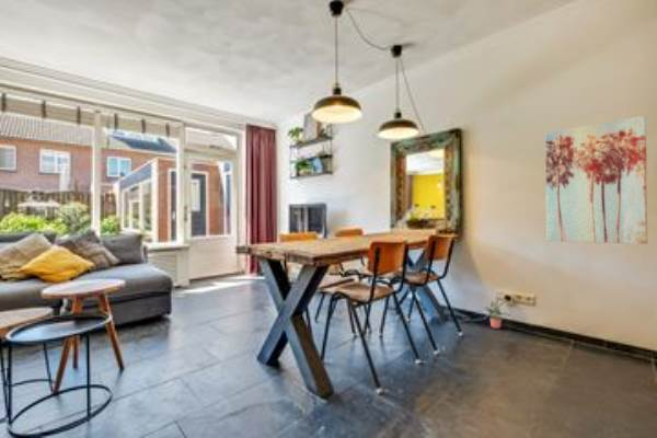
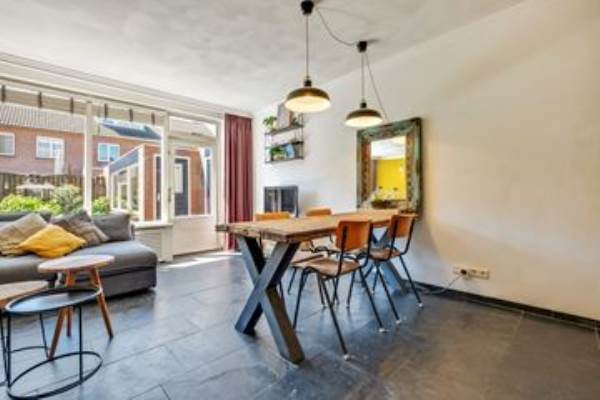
- potted plant [484,299,512,330]
- wall art [544,114,648,245]
